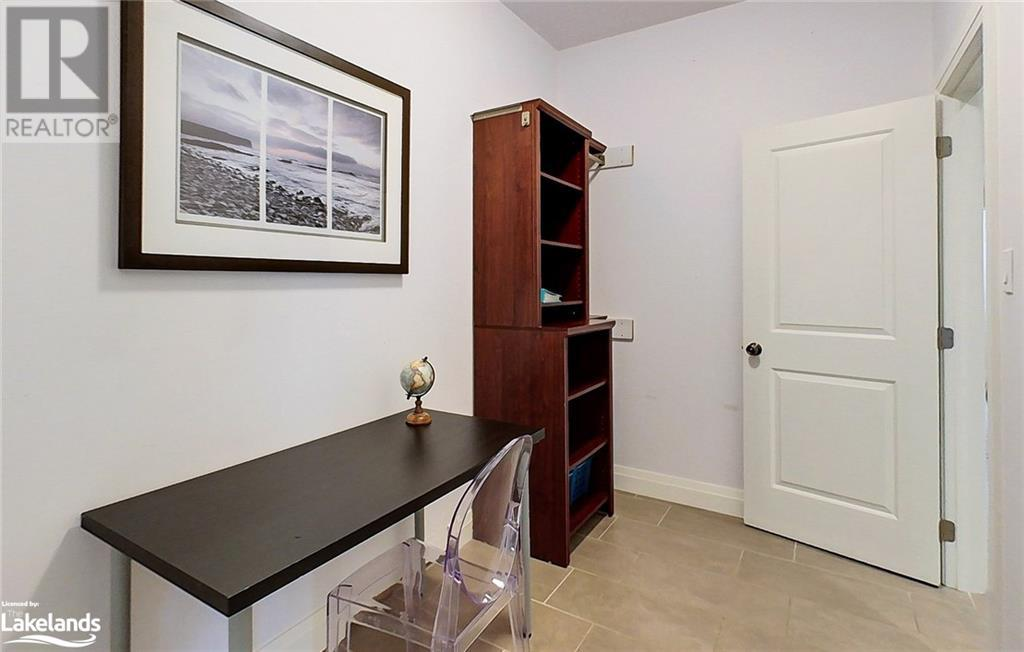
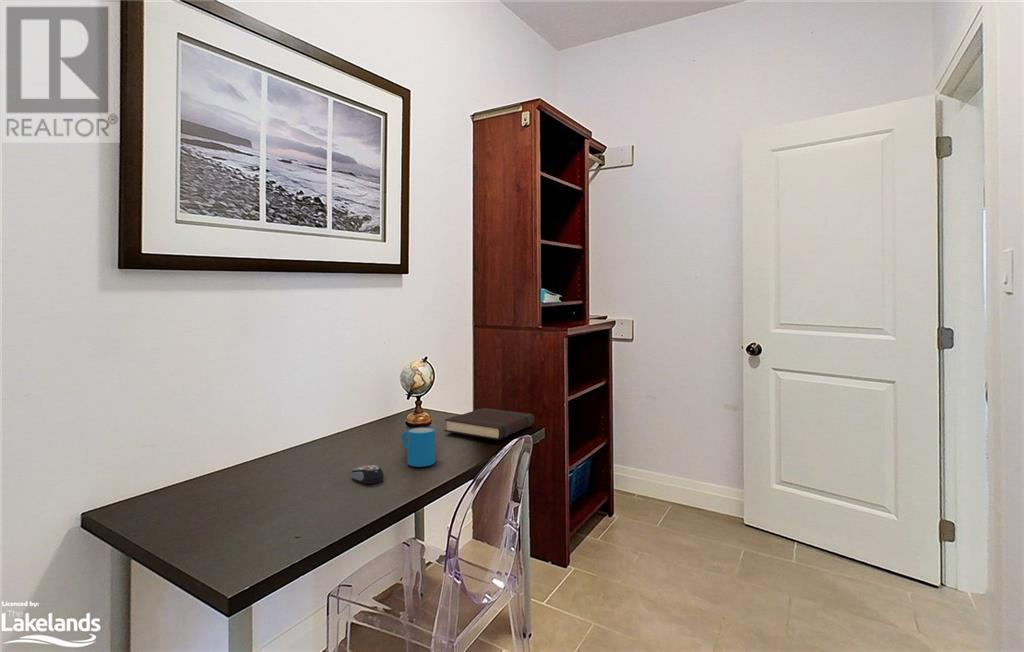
+ computer mouse [350,464,385,485]
+ mug [400,426,436,468]
+ book [443,407,536,441]
